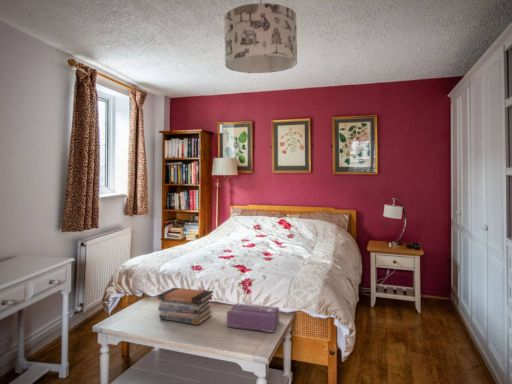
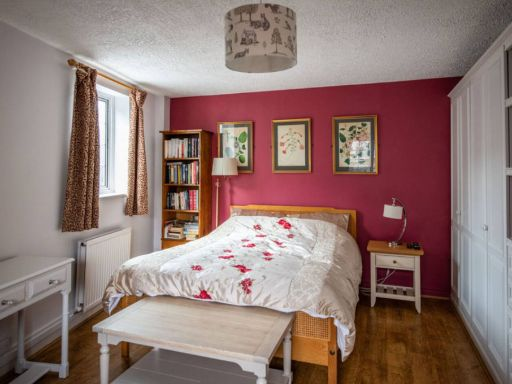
- book stack [157,287,214,326]
- tissue box [226,302,280,333]
